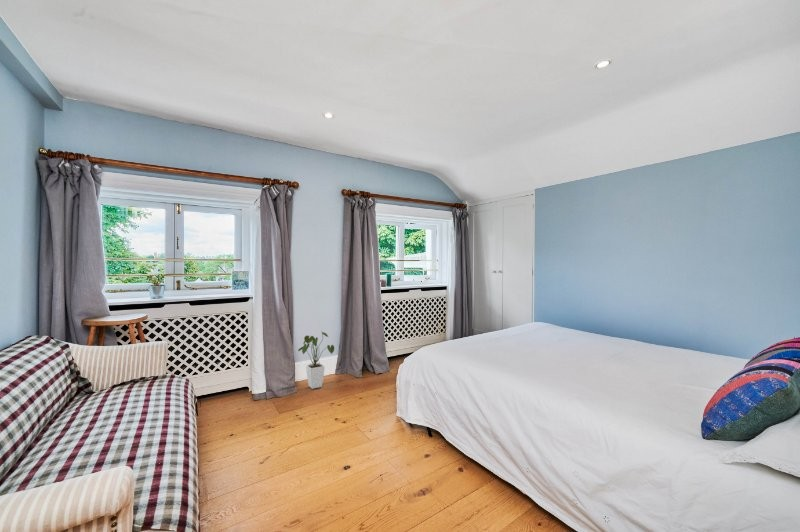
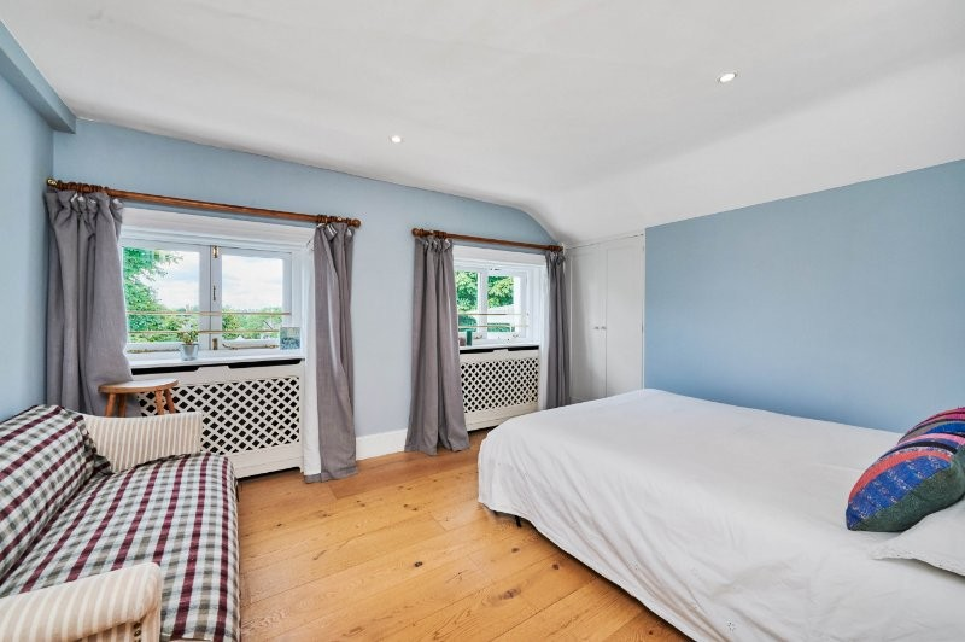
- house plant [297,331,335,390]
